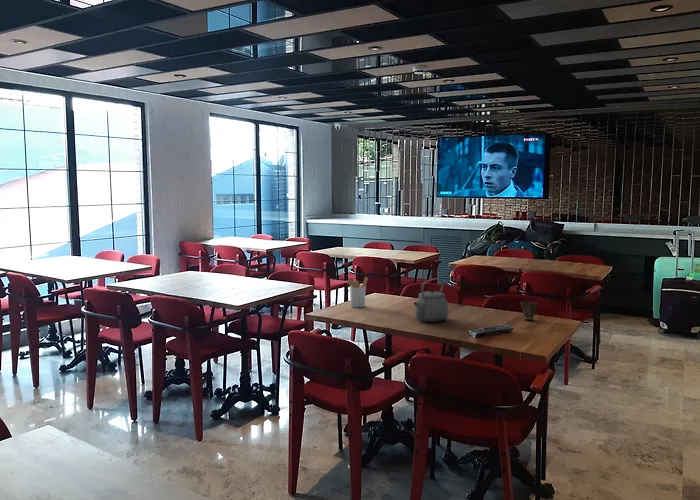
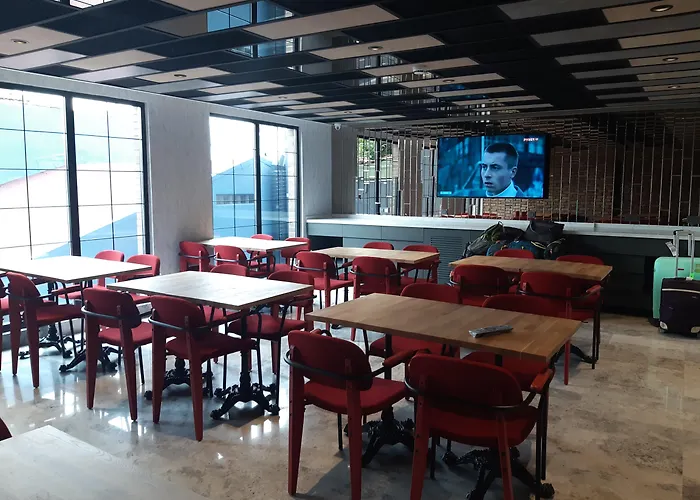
- tea kettle [413,277,449,323]
- utensil holder [345,276,369,308]
- cup [520,301,538,321]
